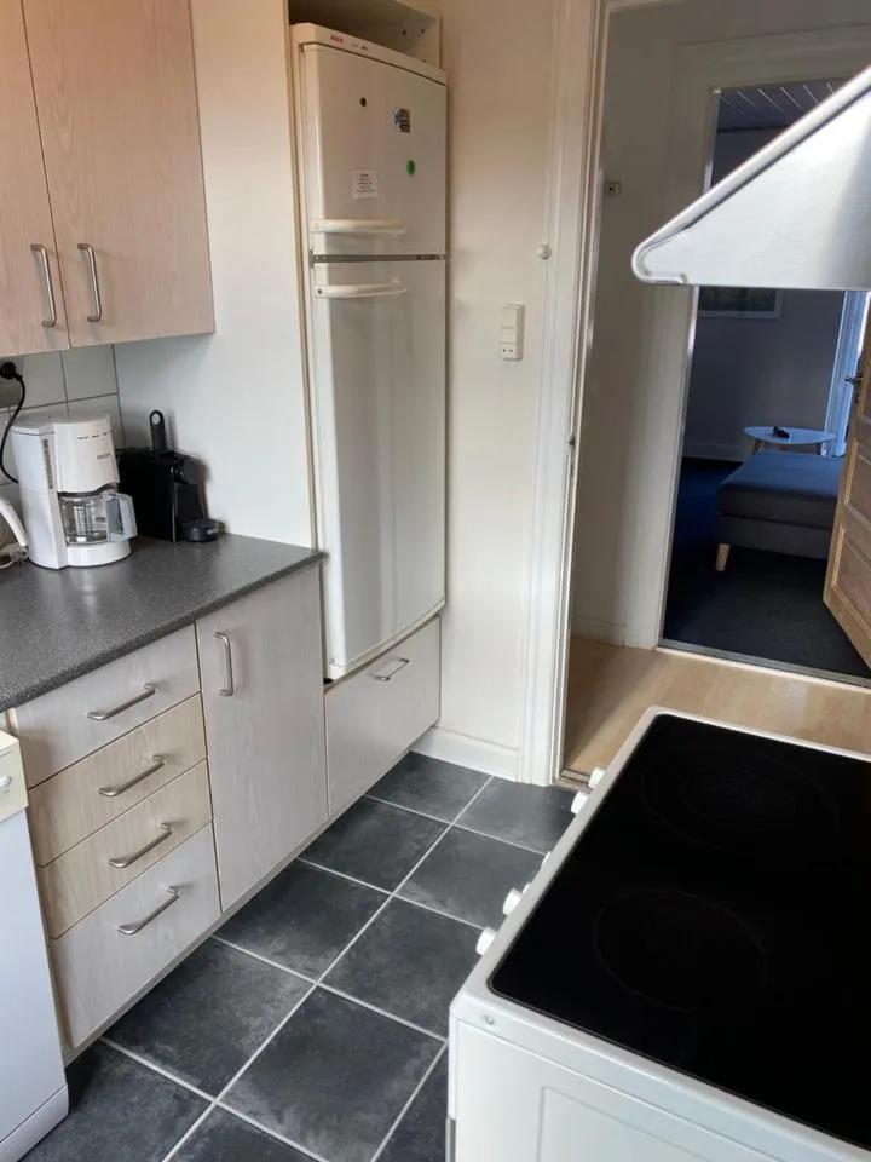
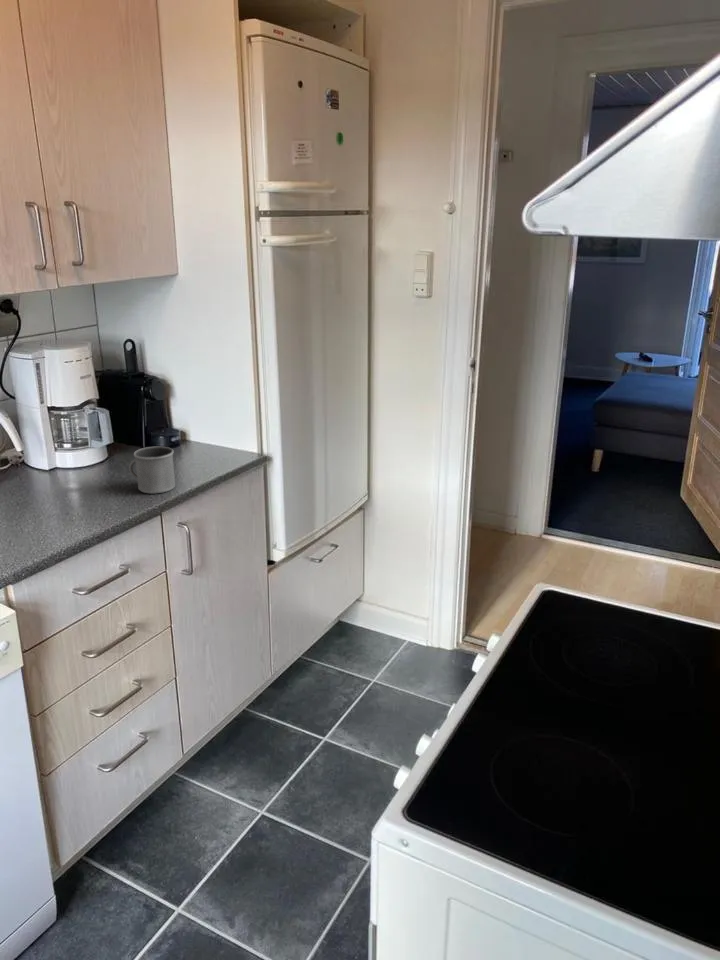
+ mug [128,446,176,494]
